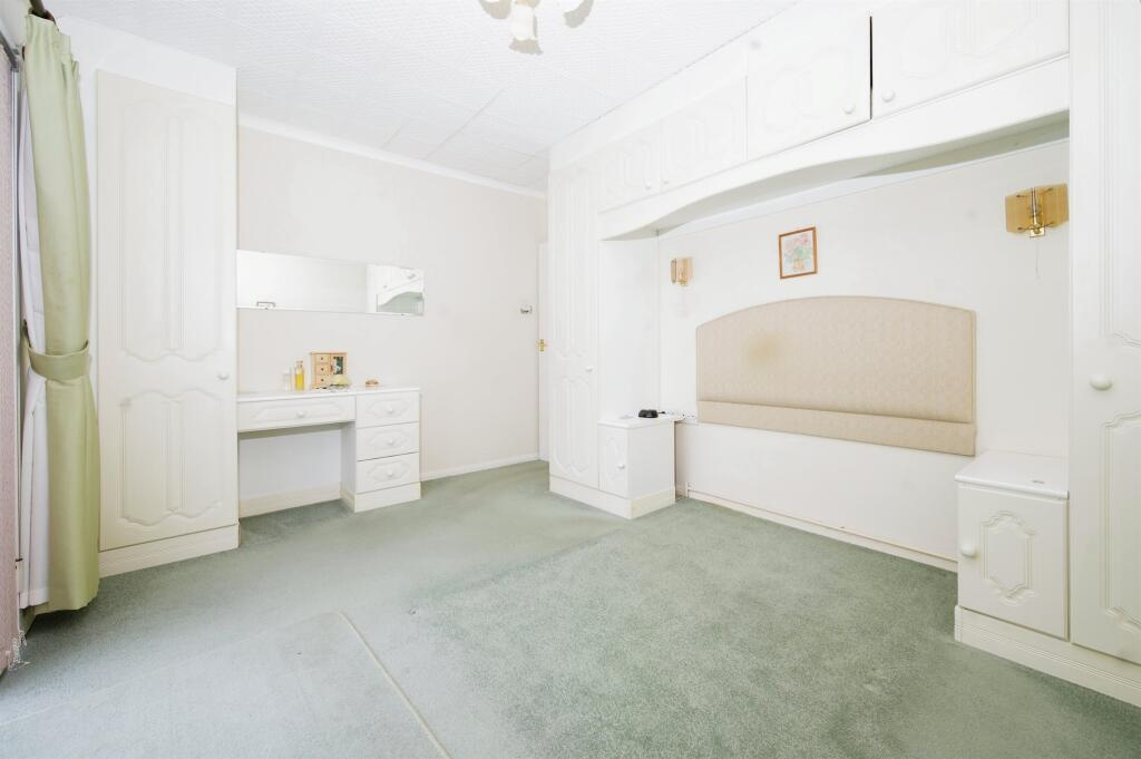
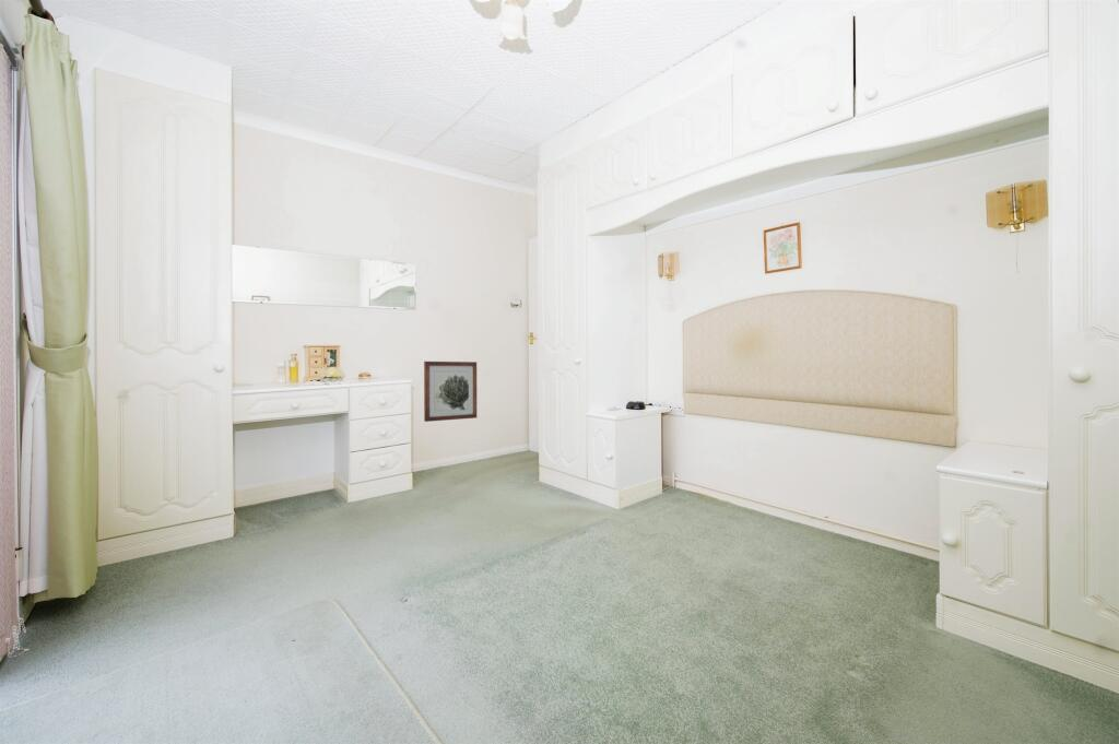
+ wall art [423,361,478,423]
